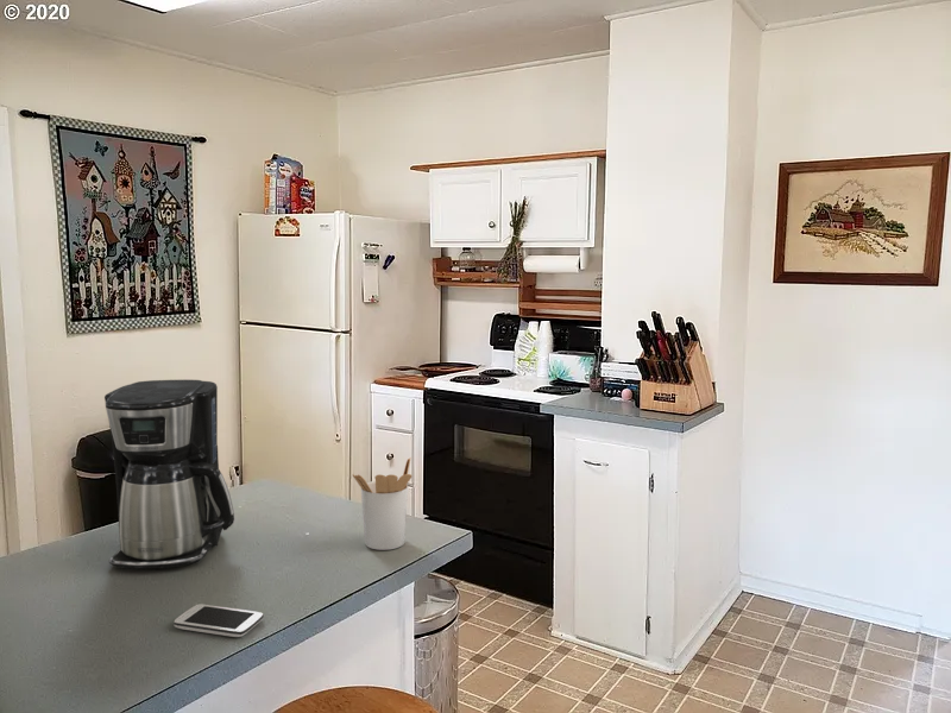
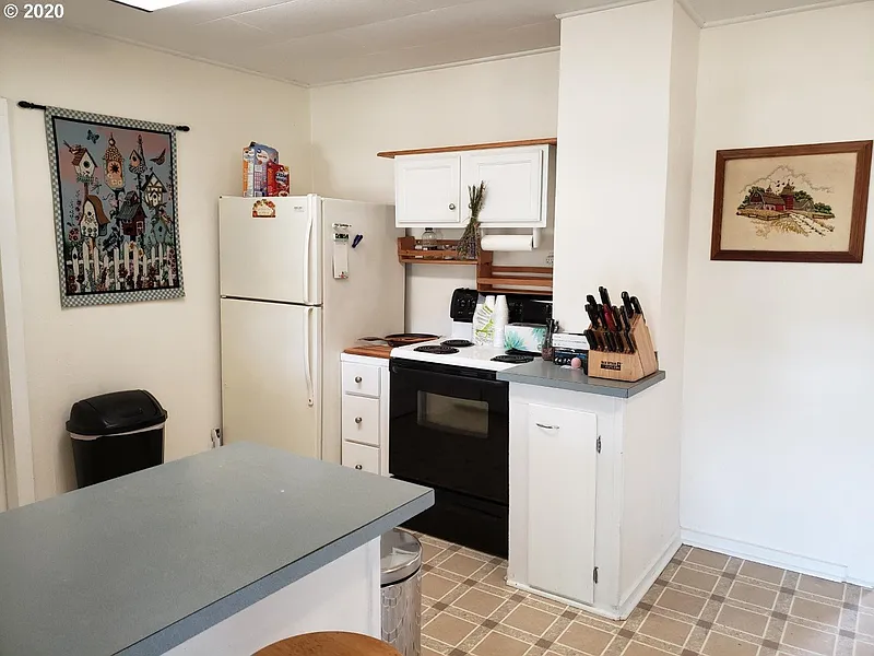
- utensil holder [352,456,412,551]
- coffee maker [103,379,235,569]
- smartphone [172,602,265,638]
